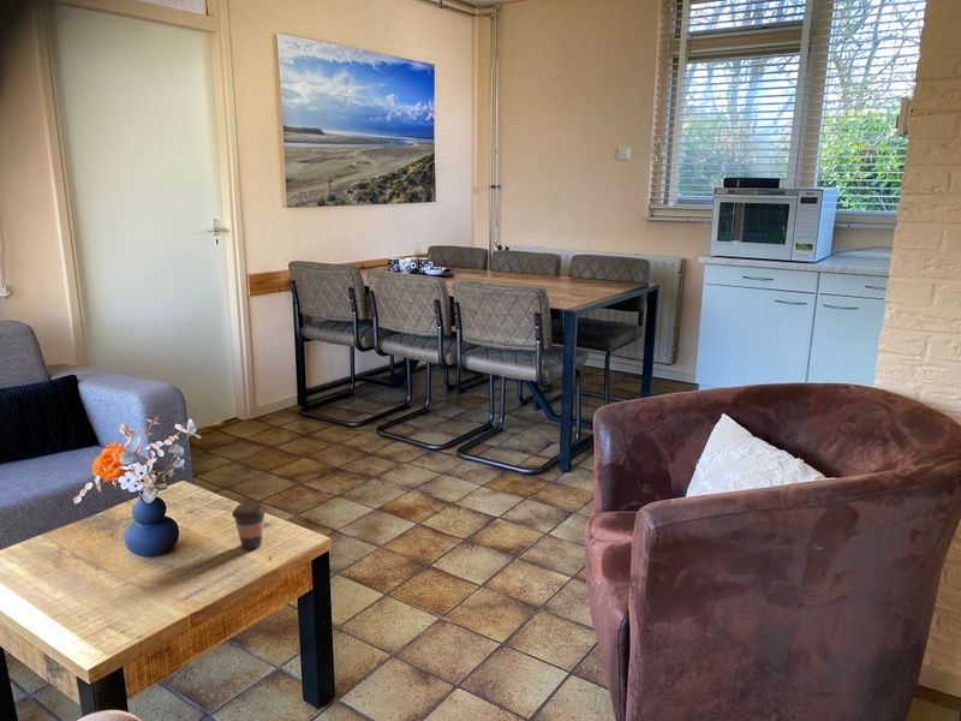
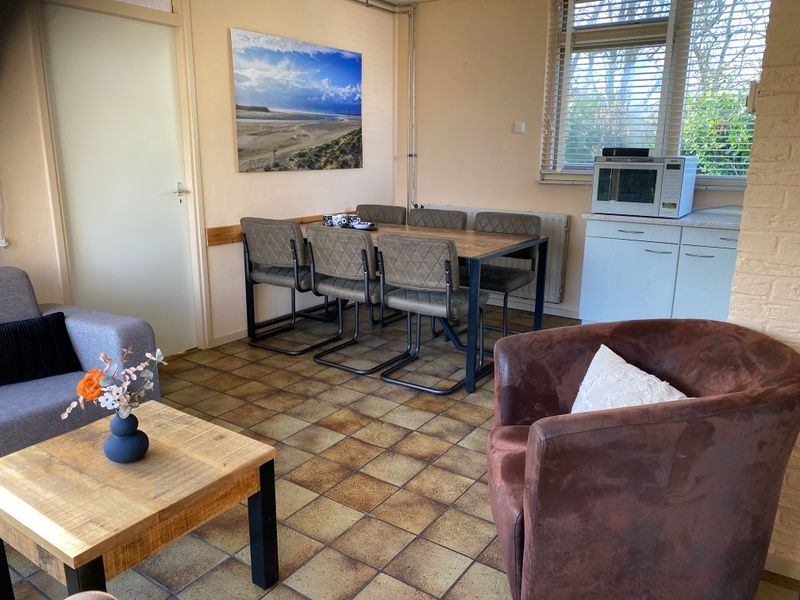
- coffee cup [231,501,268,550]
